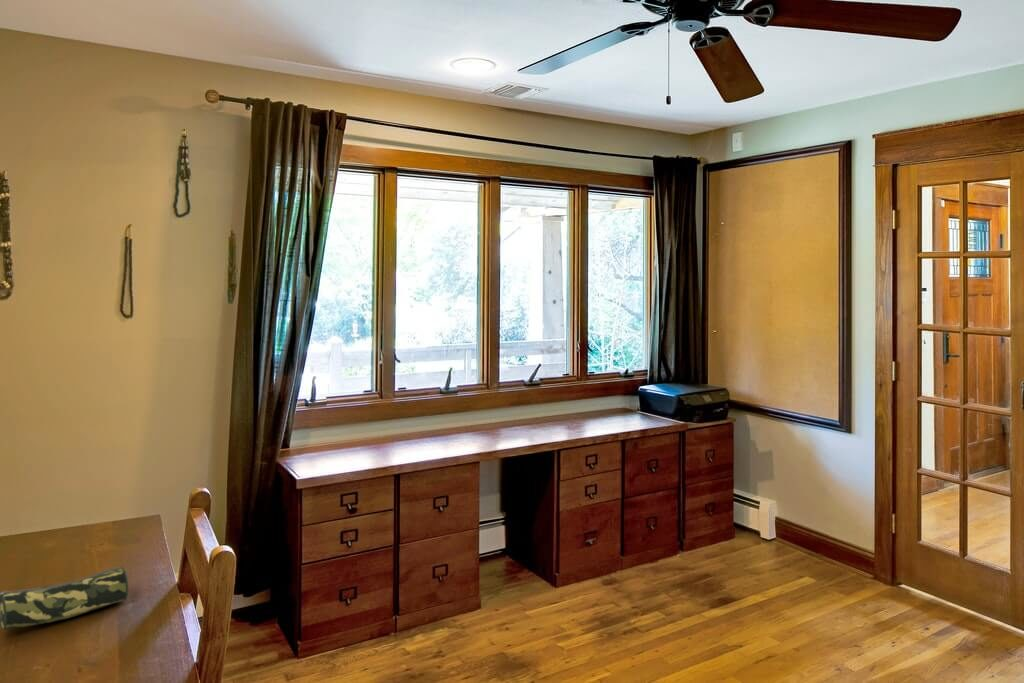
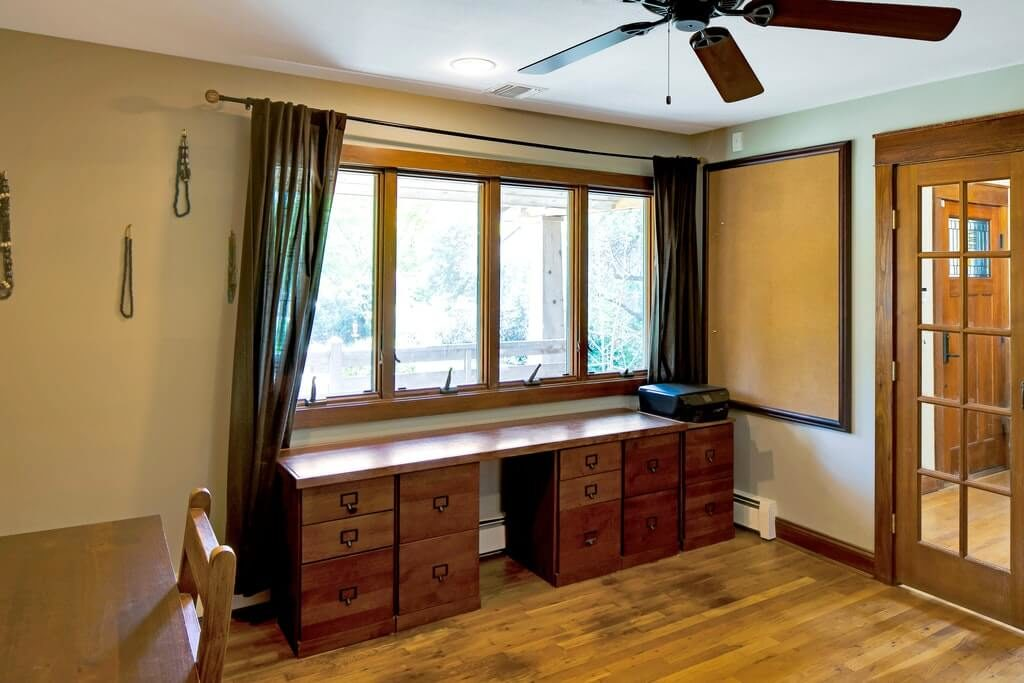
- pencil case [0,566,129,631]
